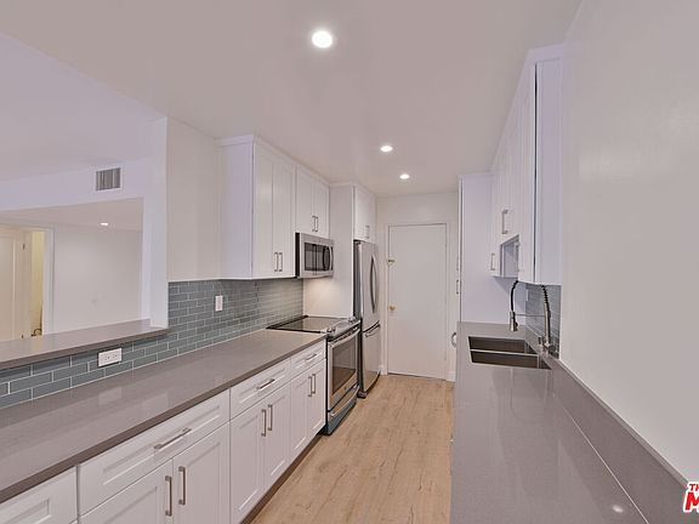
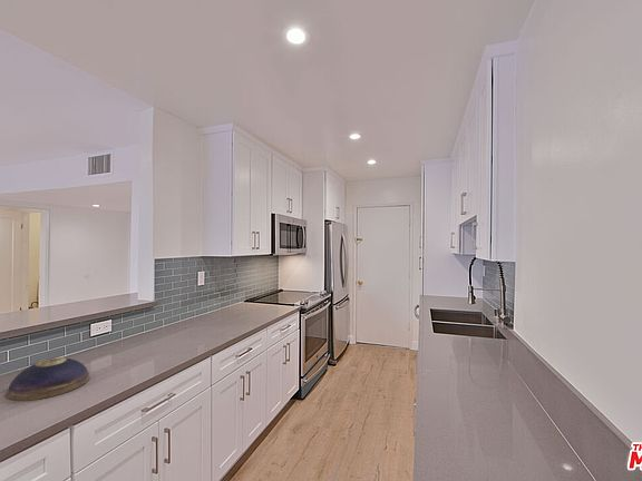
+ decorative bowl [6,356,90,402]
